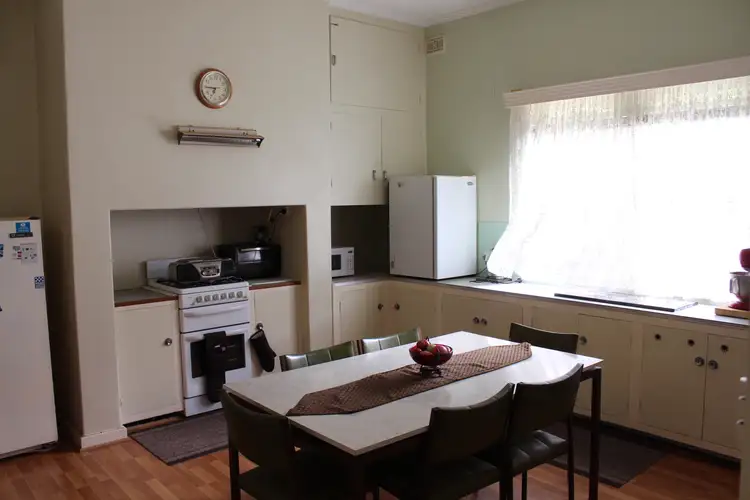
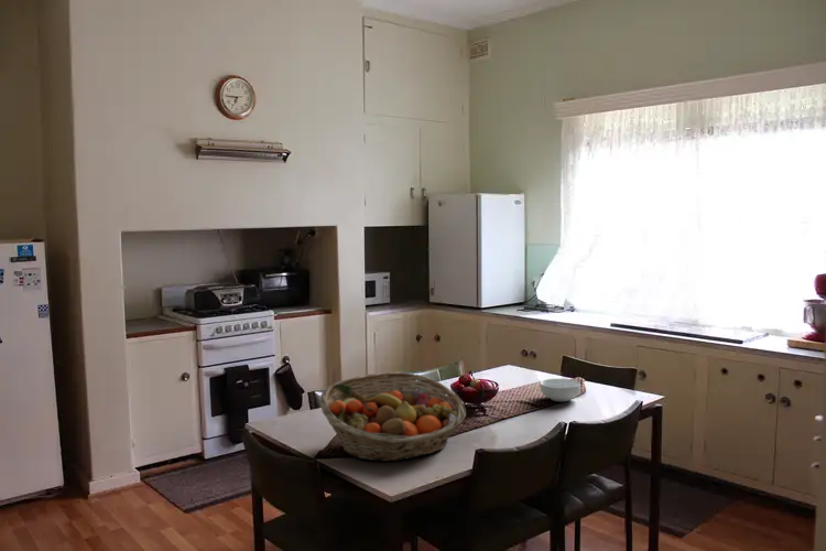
+ cereal bowl [539,378,582,402]
+ fruit basket [319,371,467,463]
